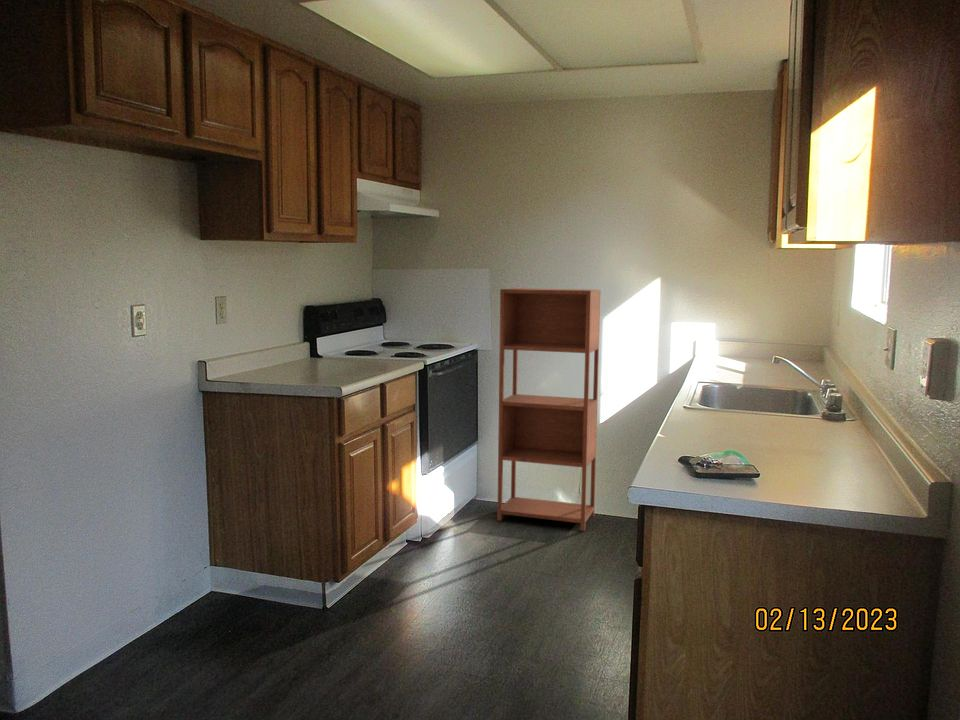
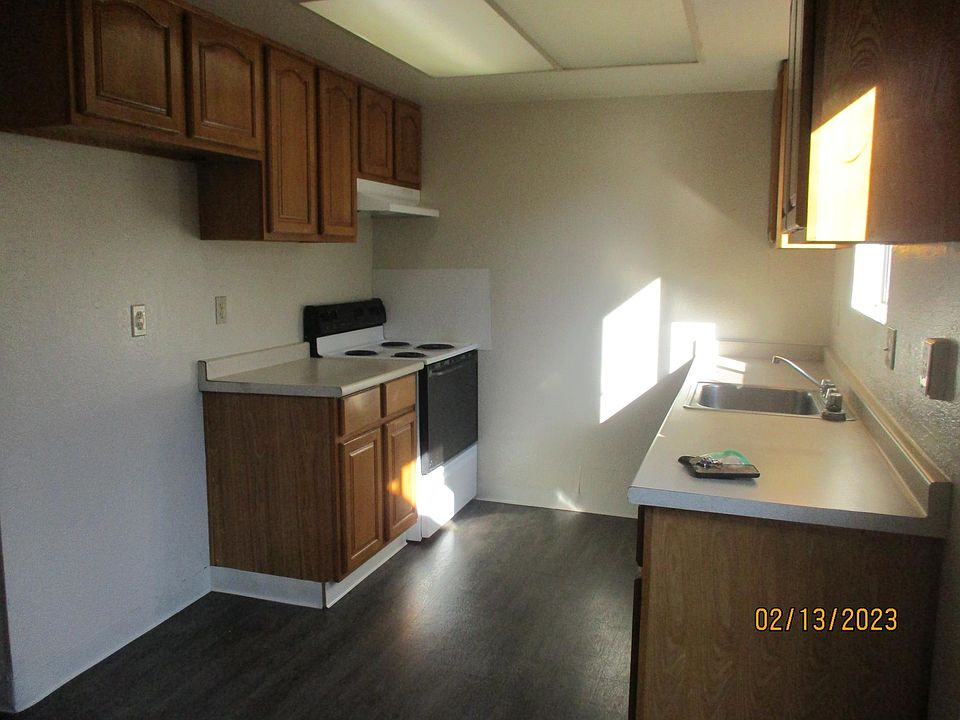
- shelving unit [496,287,601,532]
